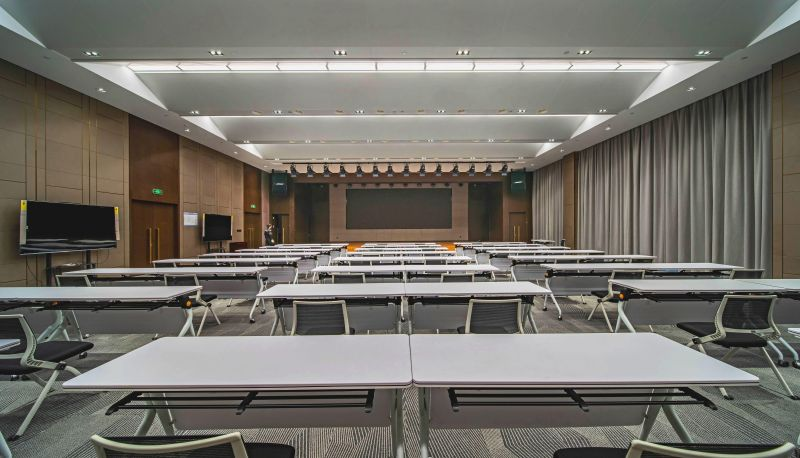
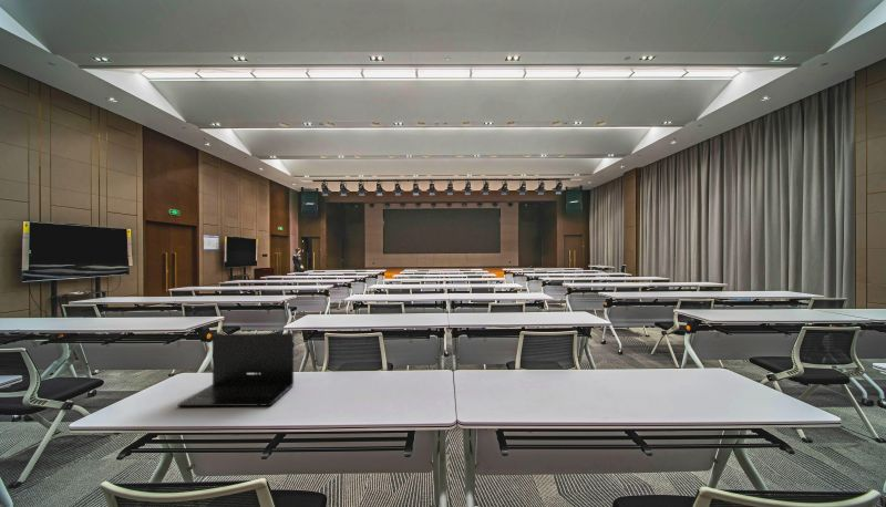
+ laptop [177,332,295,407]
